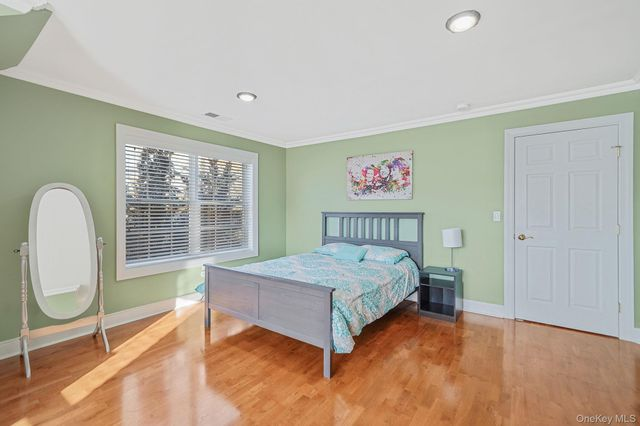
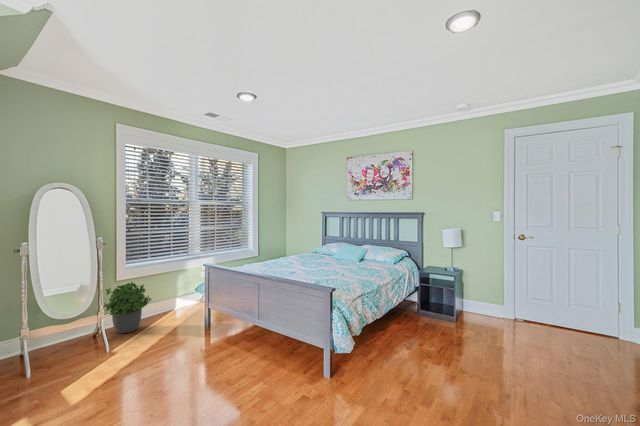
+ potted plant [102,281,152,334]
